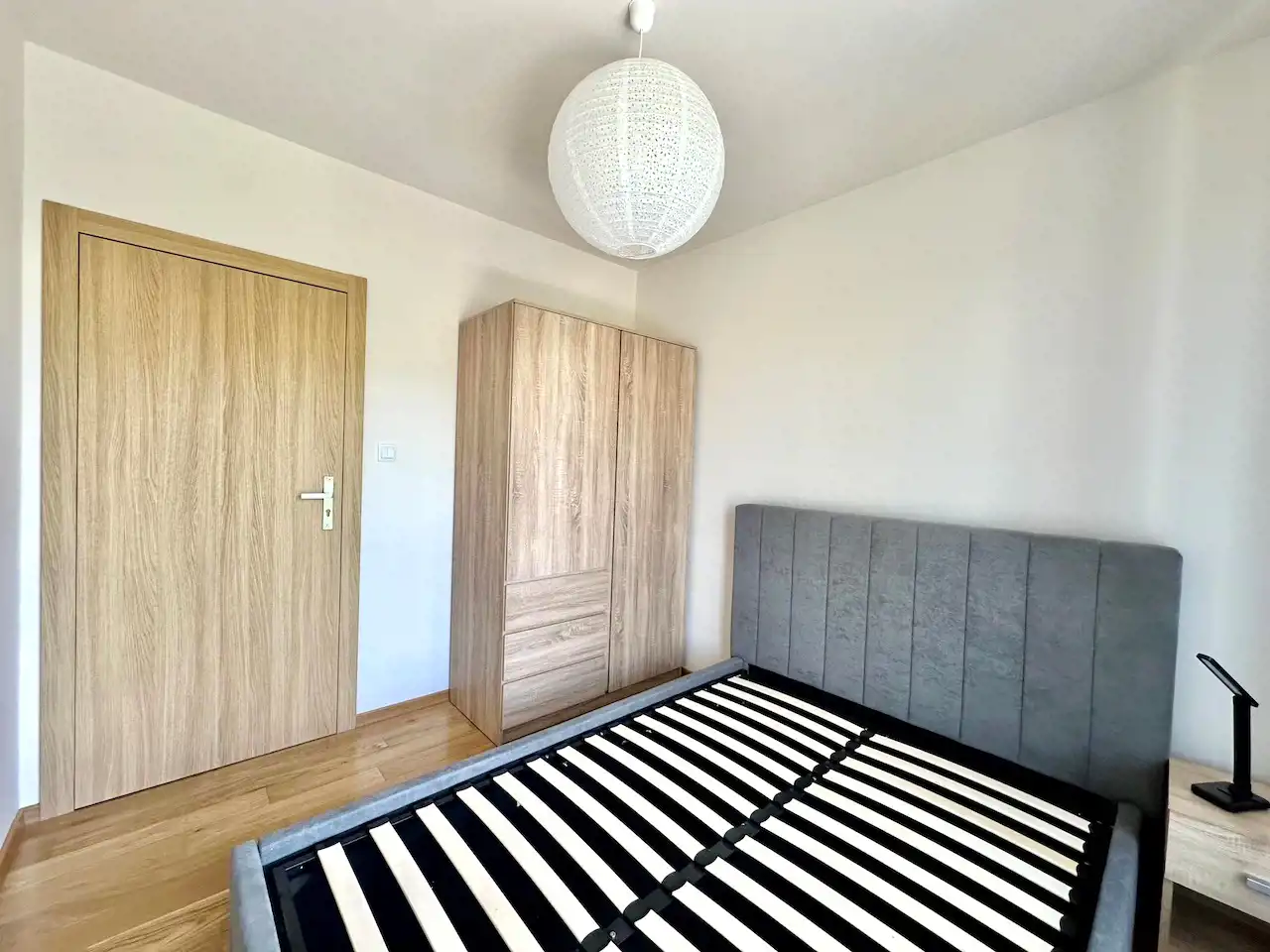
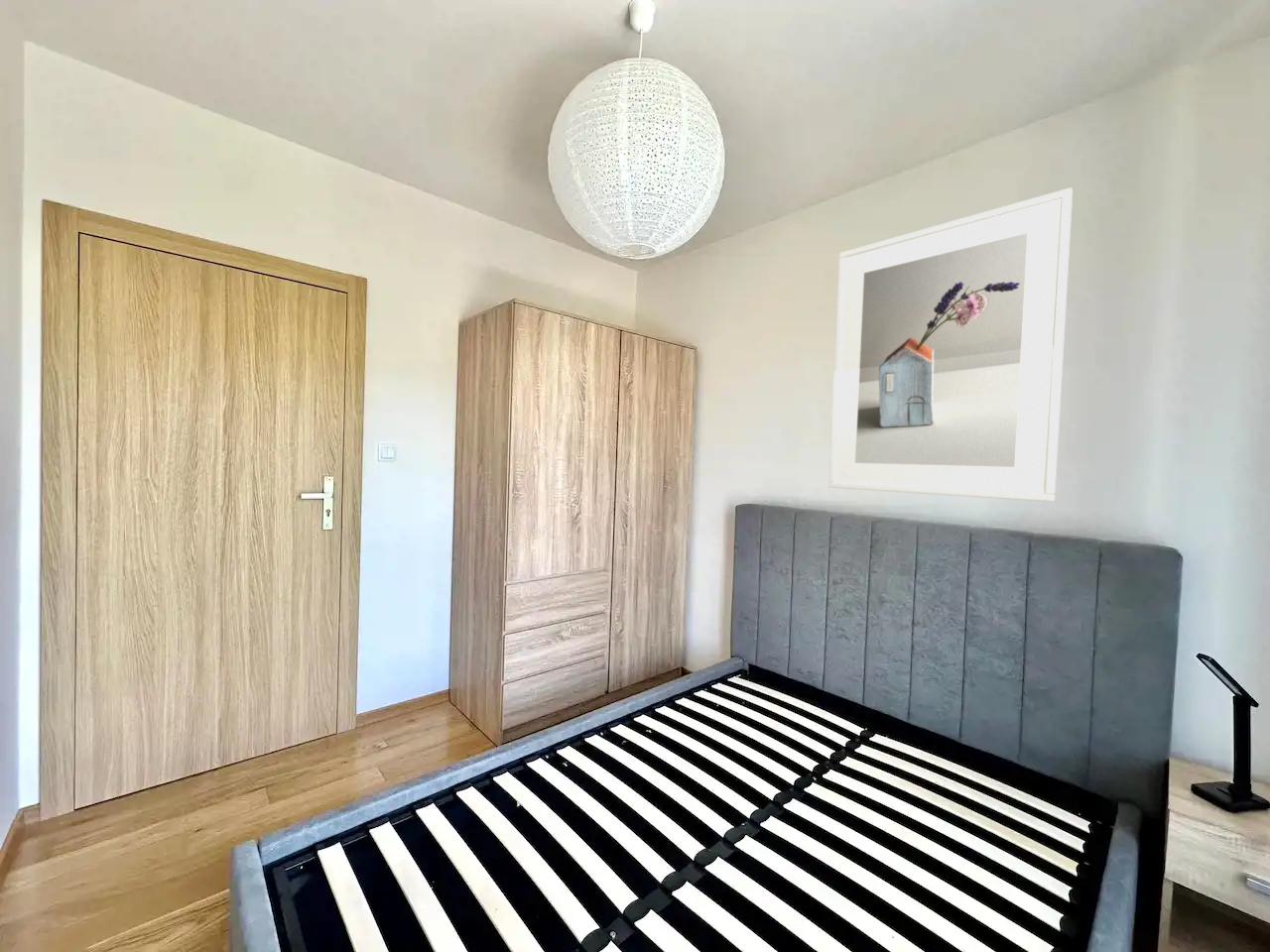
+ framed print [827,186,1074,503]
